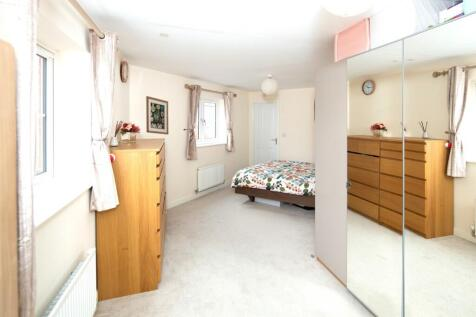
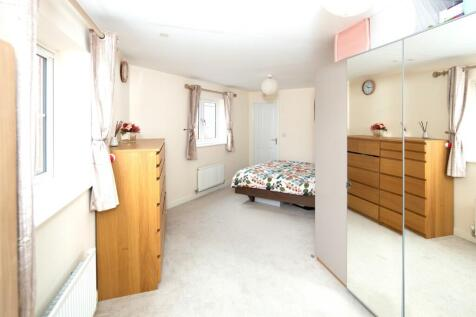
- wall art [145,95,170,136]
